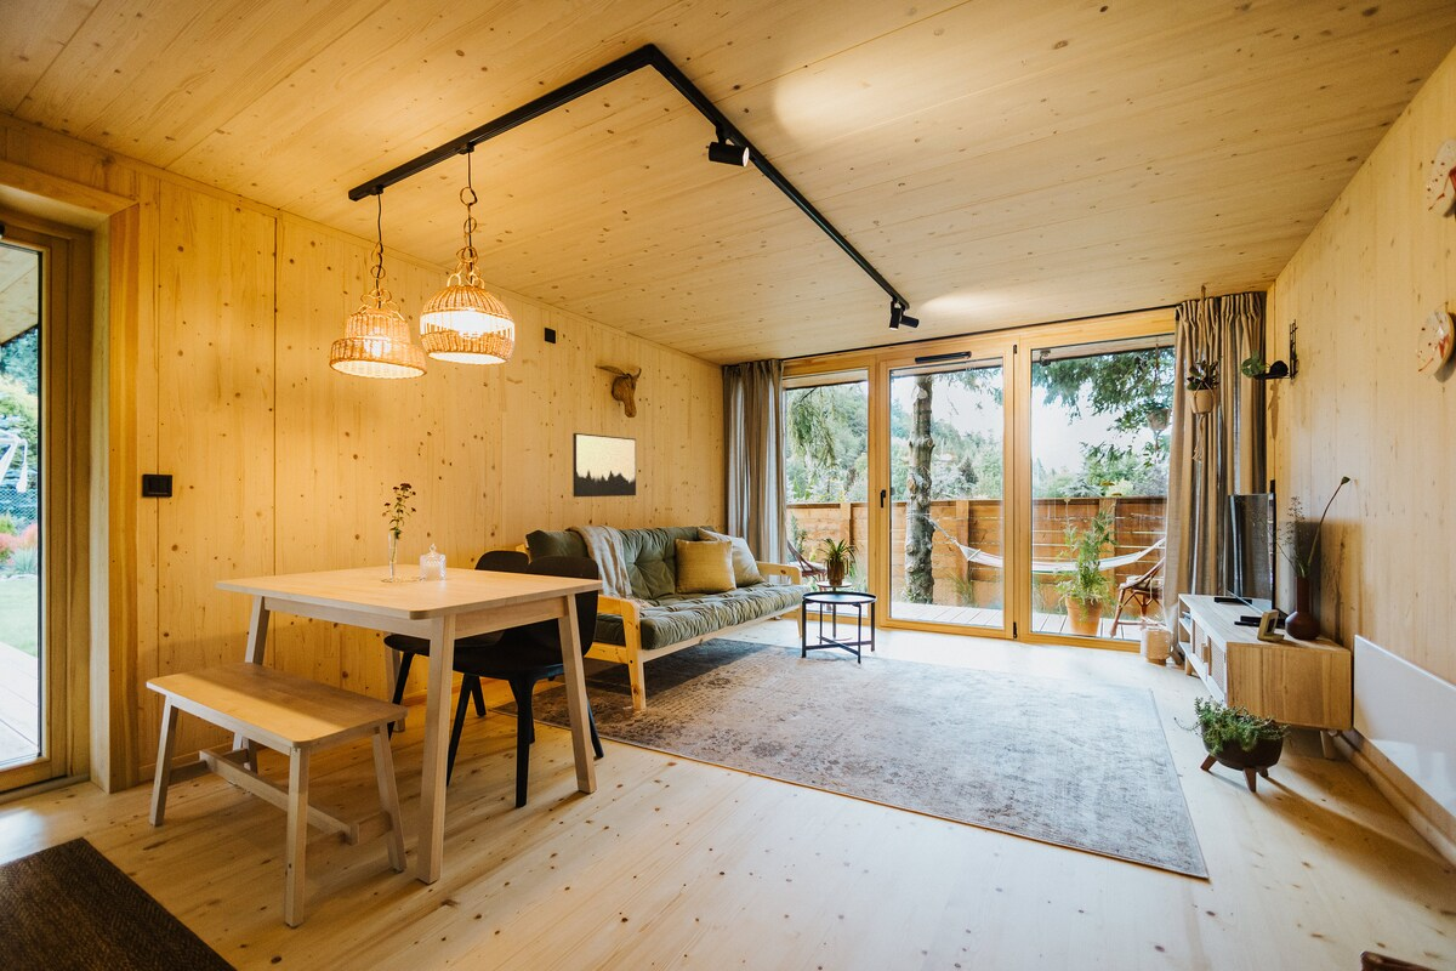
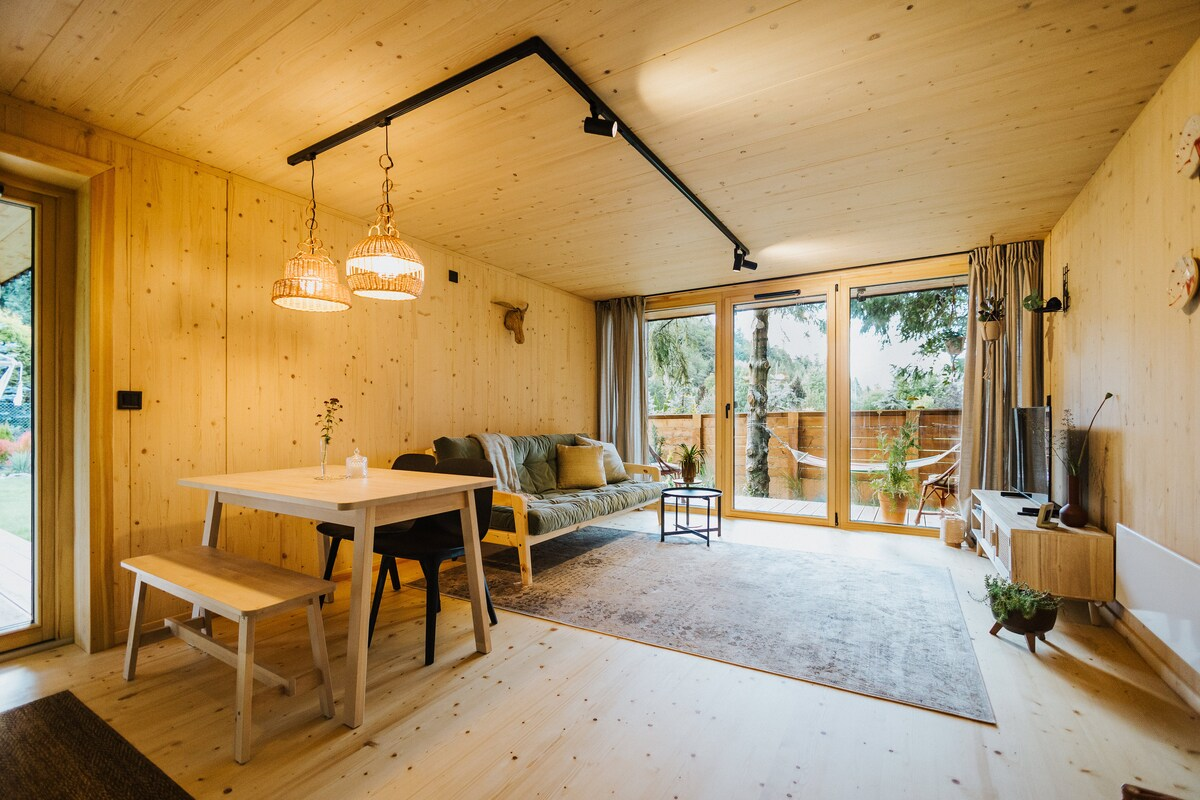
- wall art [571,432,637,498]
